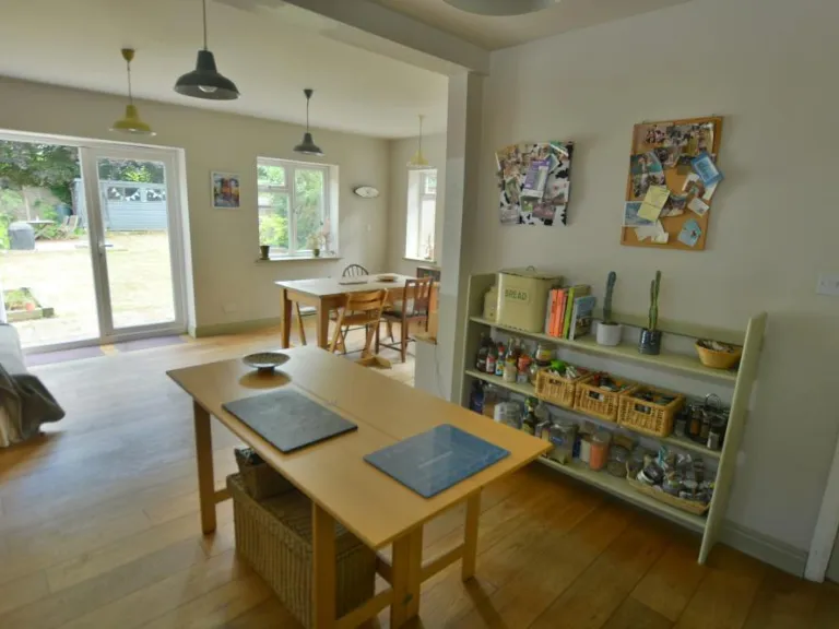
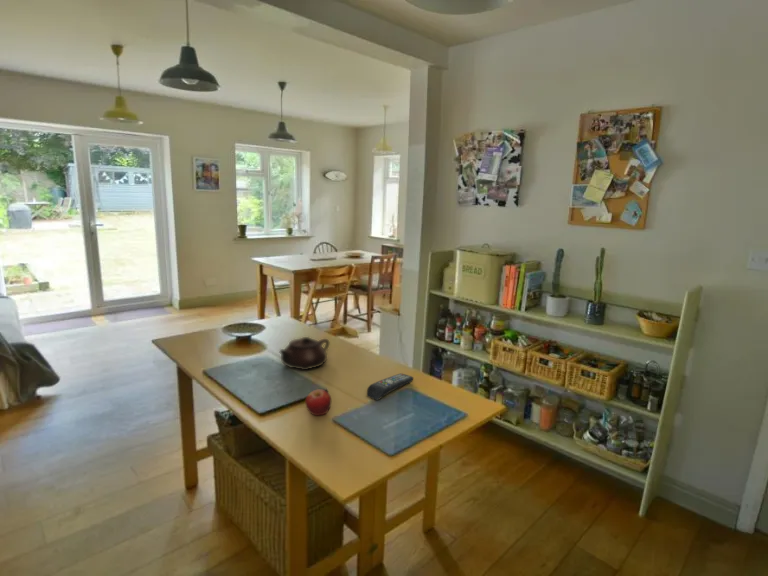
+ remote control [366,372,414,401]
+ fruit [304,388,332,417]
+ teapot [278,336,330,371]
